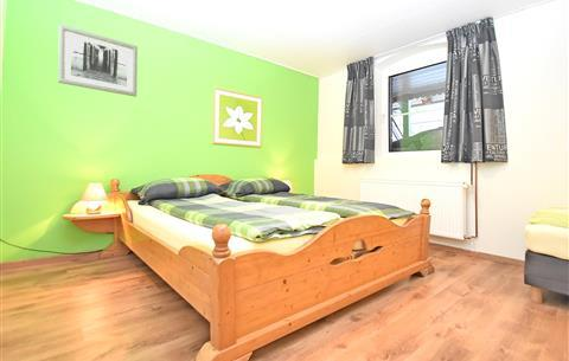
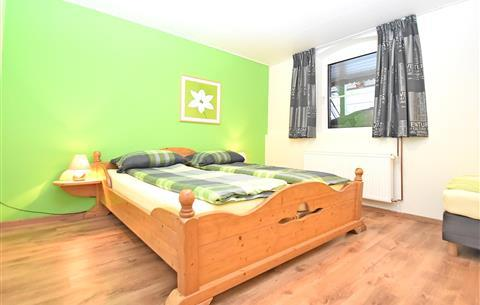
- wall art [57,22,139,98]
